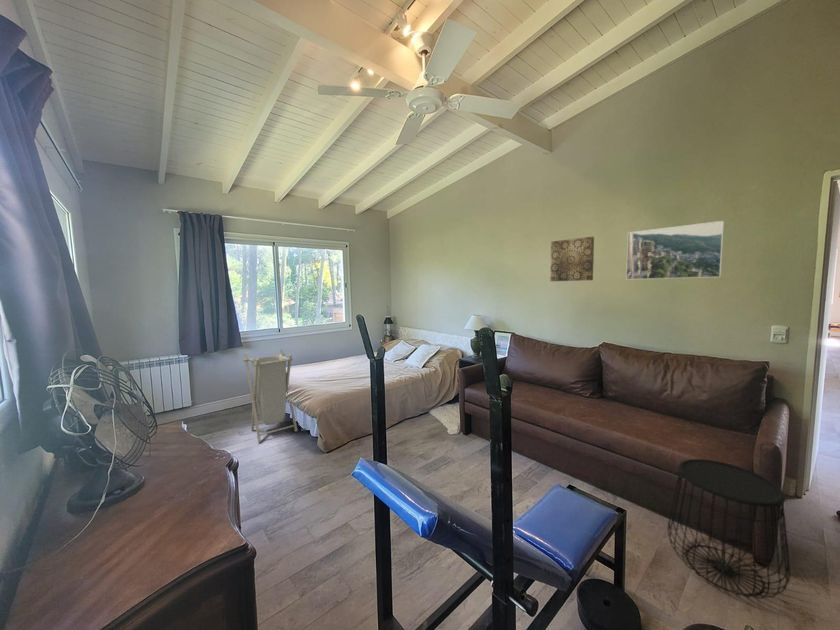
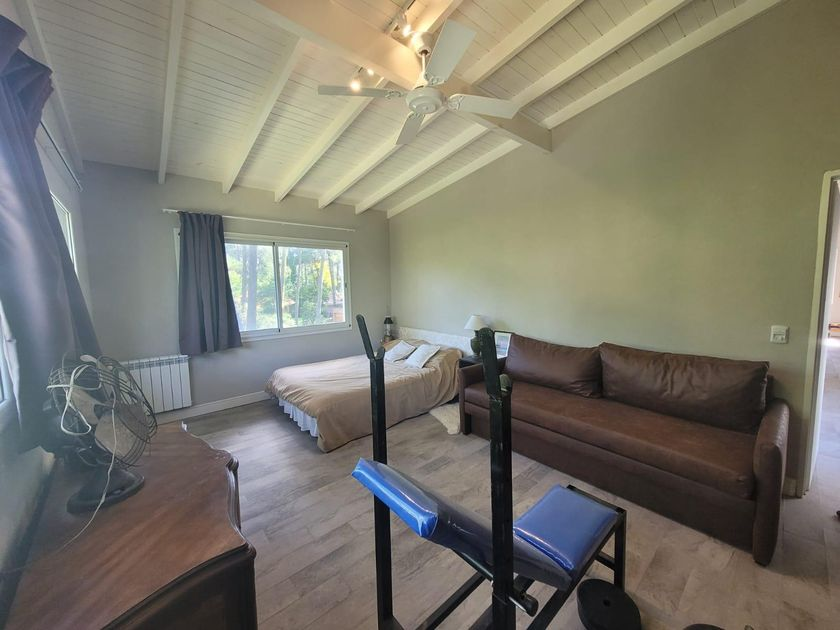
- laundry hamper [242,348,299,443]
- side table [667,458,791,600]
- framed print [625,220,725,281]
- wall art [549,236,595,282]
